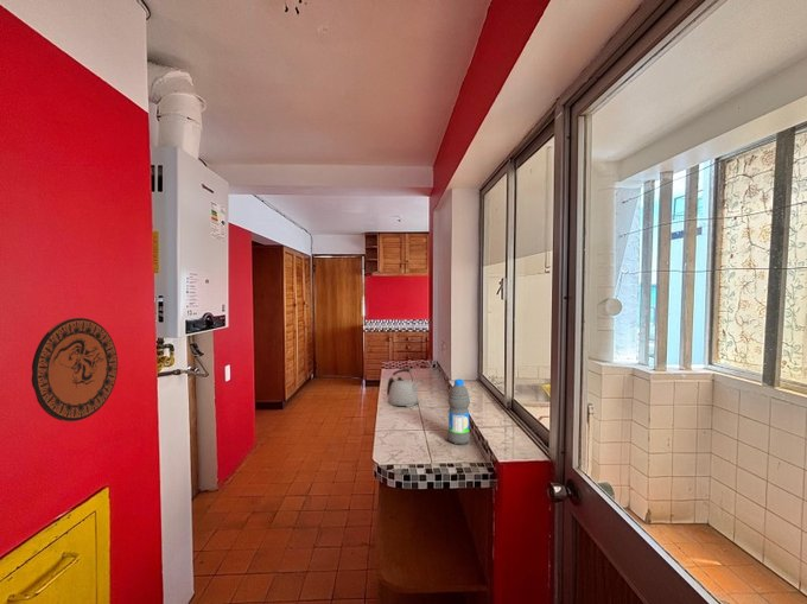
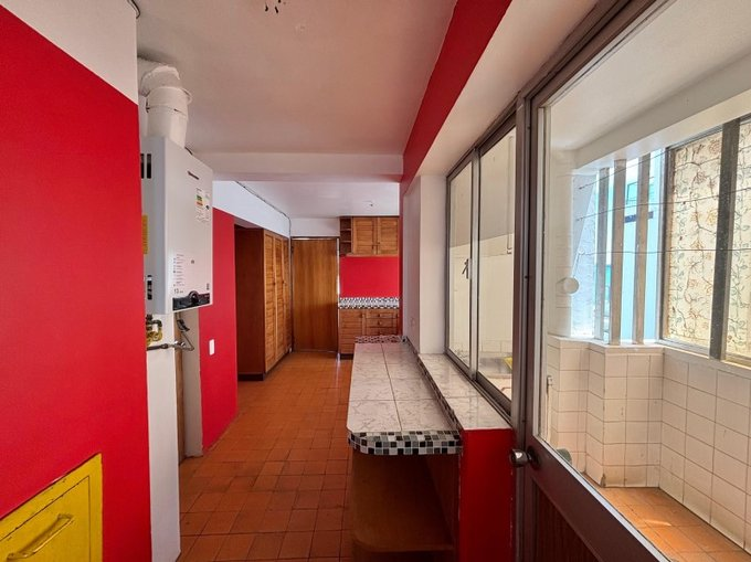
- decorative plate [31,317,119,422]
- water bottle [446,379,471,445]
- kettle [386,368,422,408]
